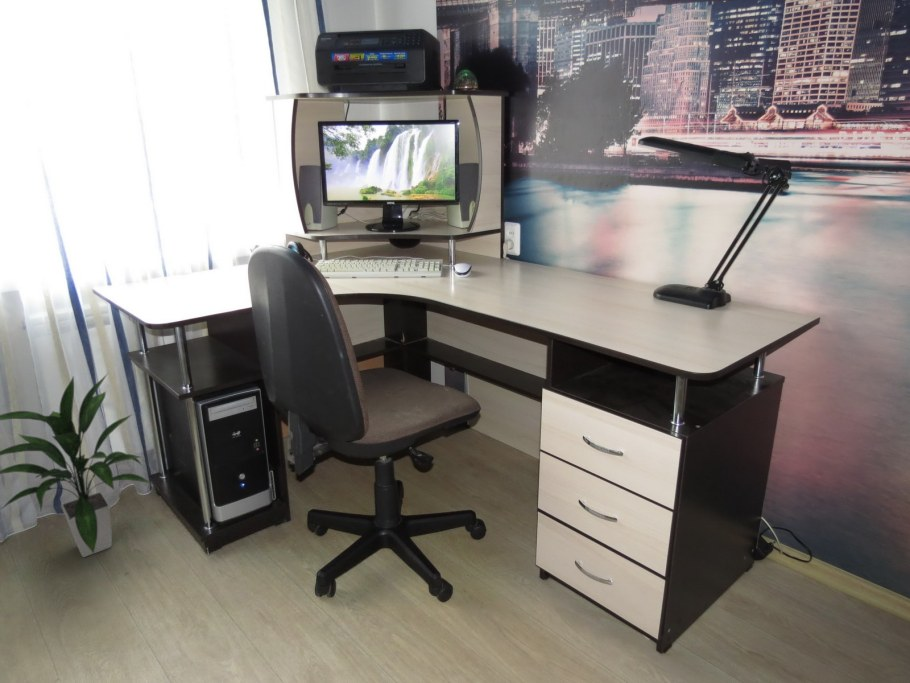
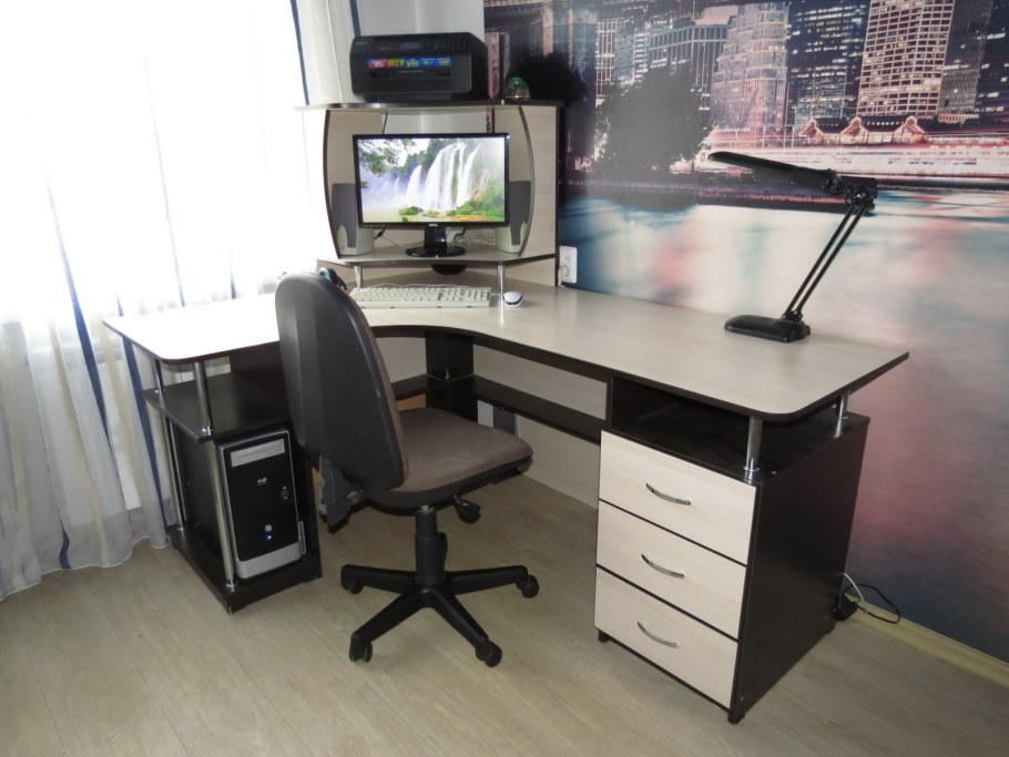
- indoor plant [0,372,153,558]
